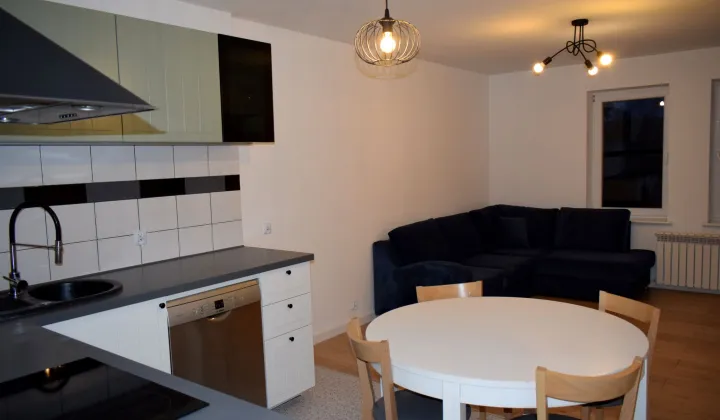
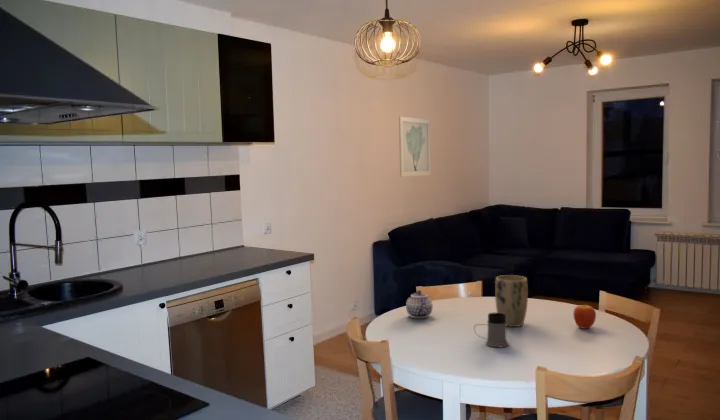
+ fruit [572,304,597,330]
+ plant pot [494,274,529,328]
+ teapot [405,289,434,319]
+ wall art [398,115,432,178]
+ mug [473,312,510,348]
